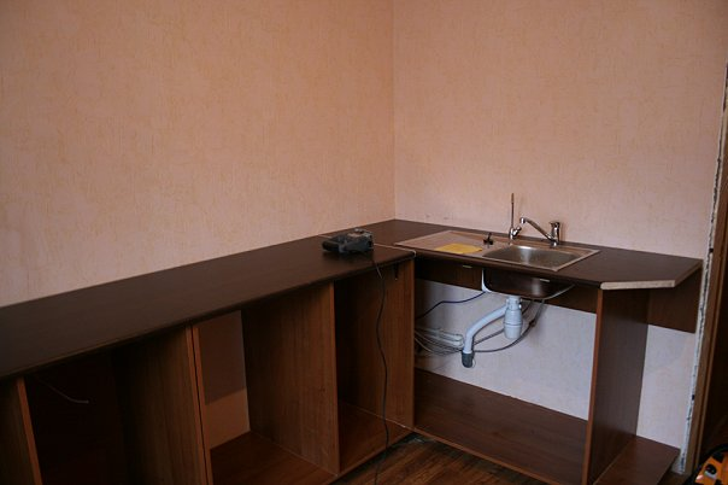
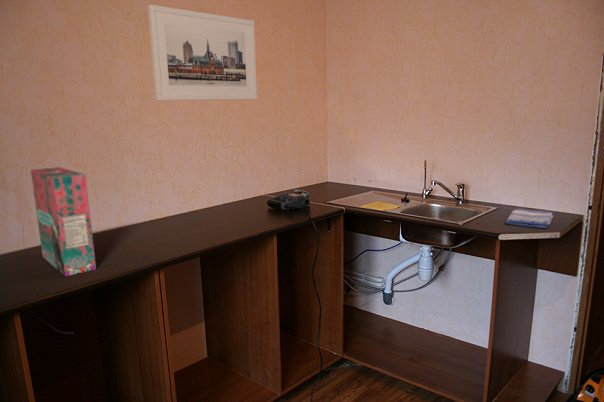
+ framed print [147,4,258,101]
+ dish towel [505,208,555,229]
+ cereal box [30,166,97,277]
